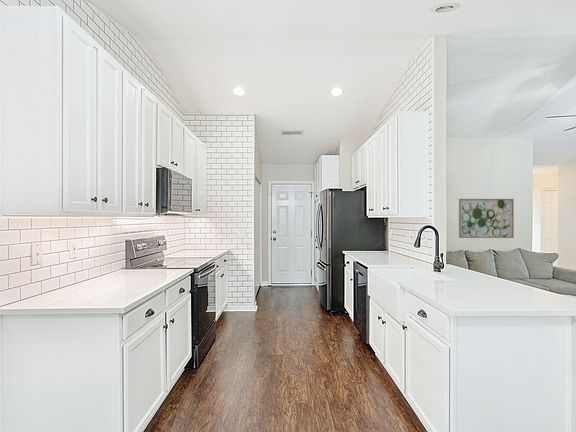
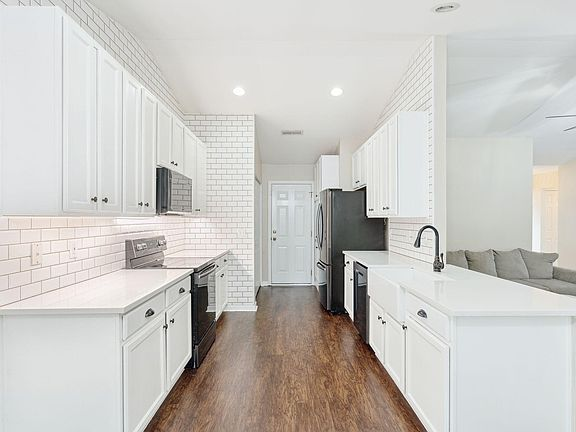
- wall art [458,198,515,239]
